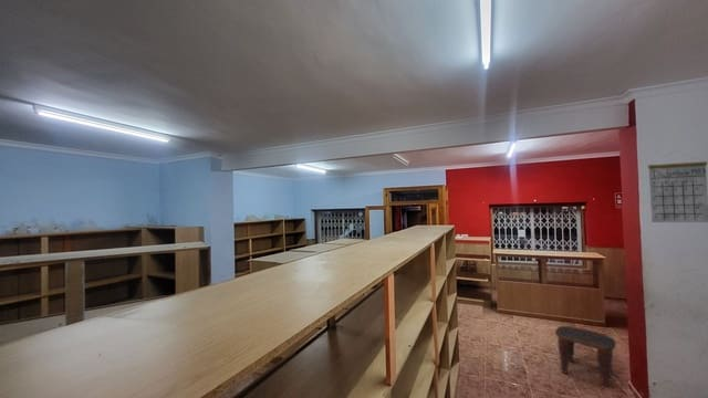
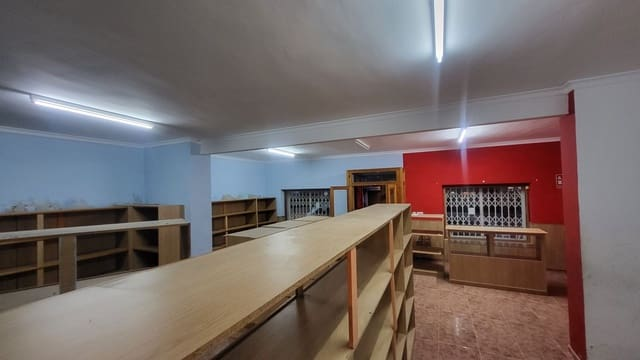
- calendar [647,149,708,223]
- stool [554,325,617,387]
